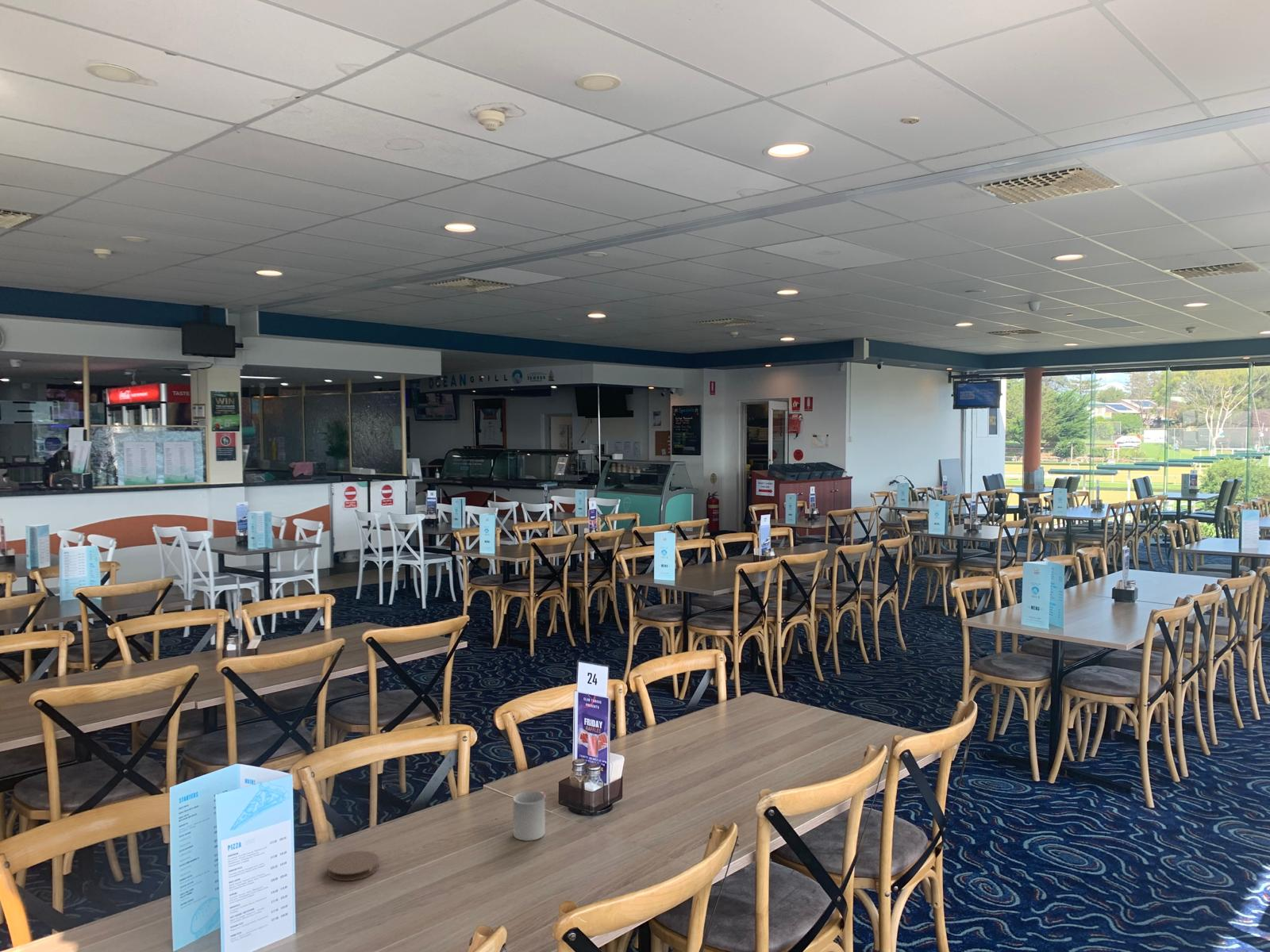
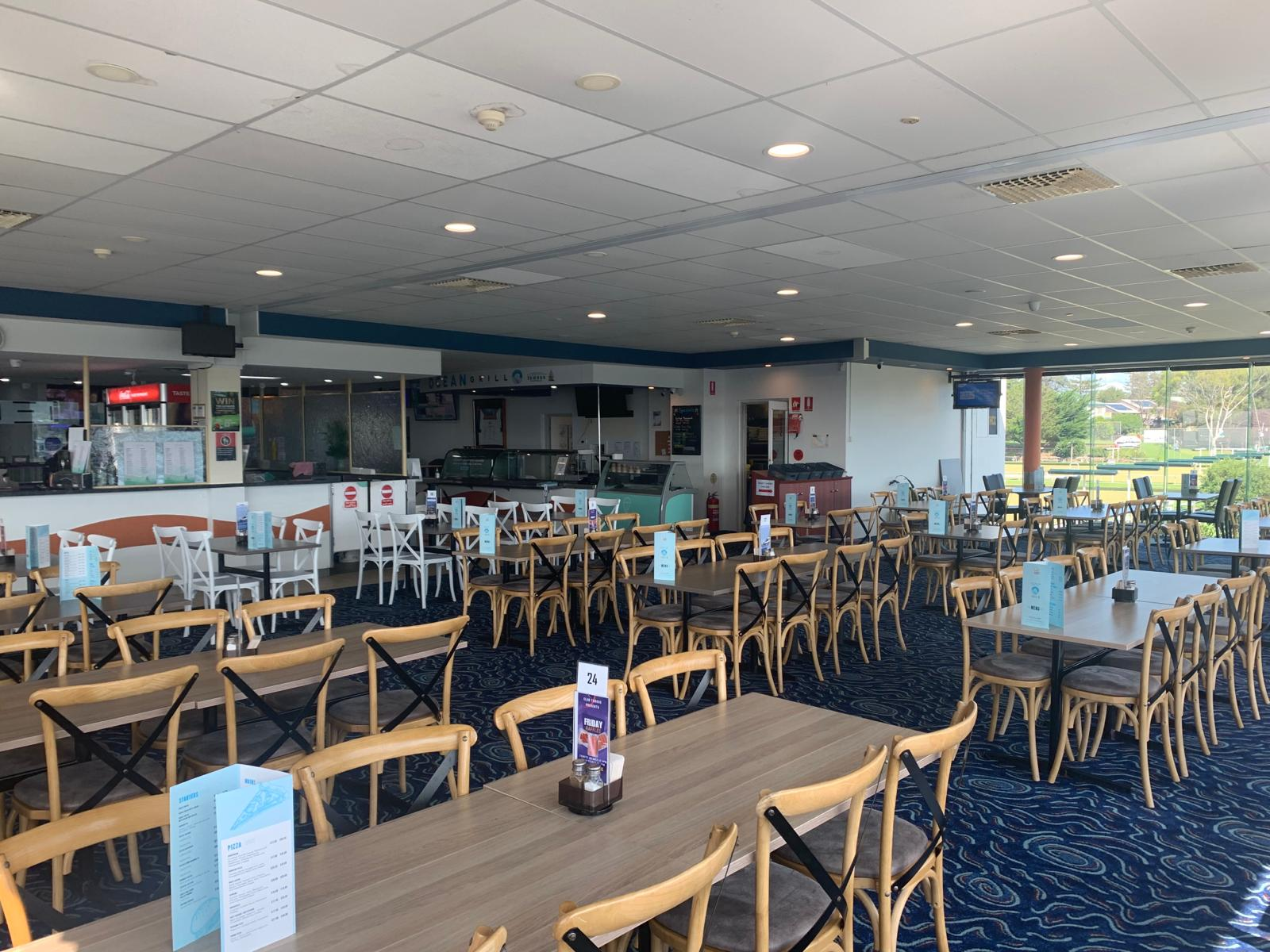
- coaster [327,850,379,881]
- cup [513,790,547,842]
